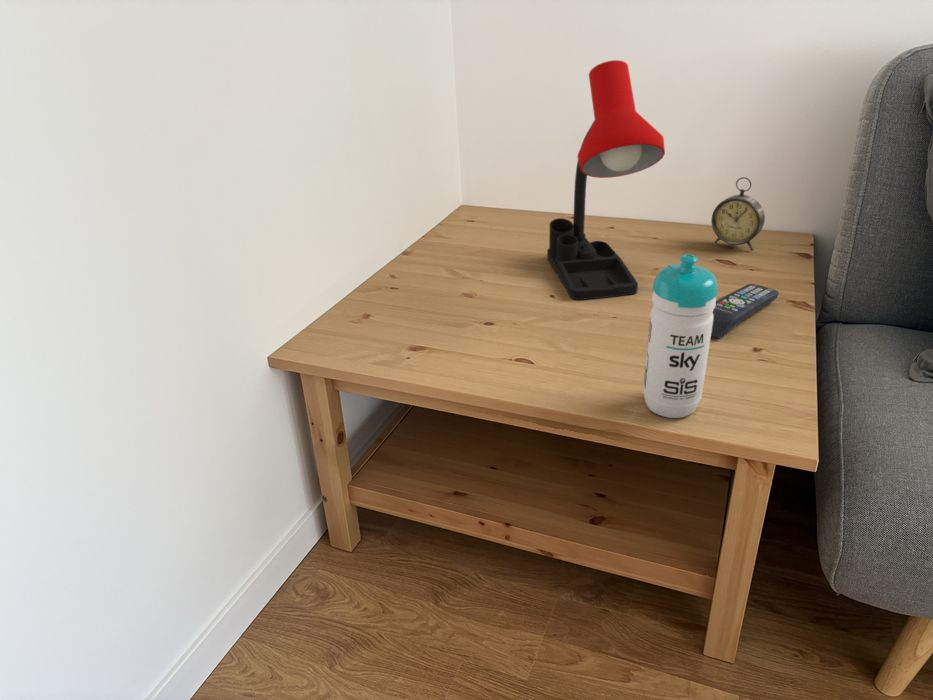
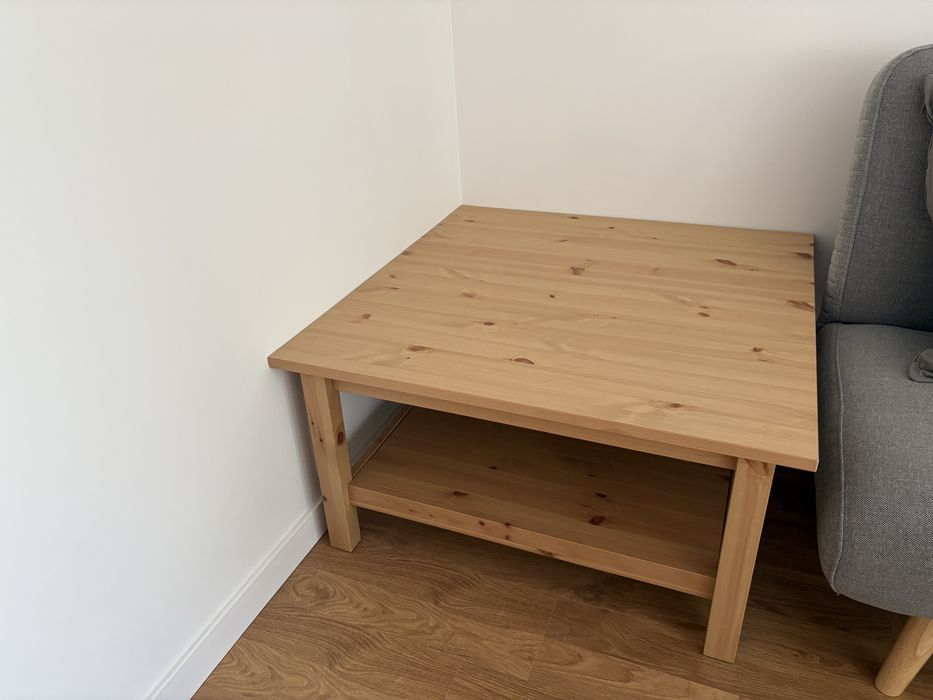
- water bottle [642,254,719,419]
- alarm clock [710,176,766,251]
- desk lamp [546,59,666,301]
- remote control [711,283,780,339]
